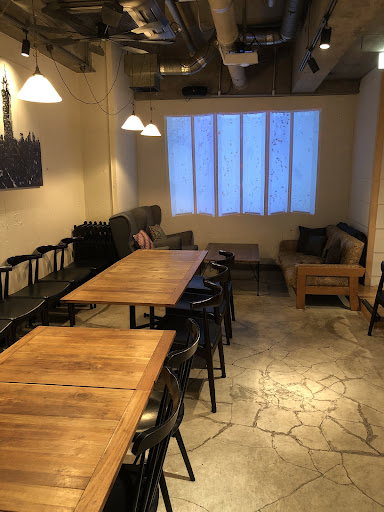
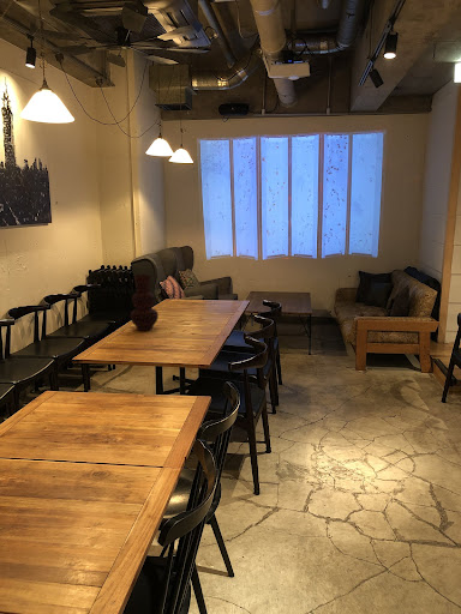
+ vase [128,273,160,332]
